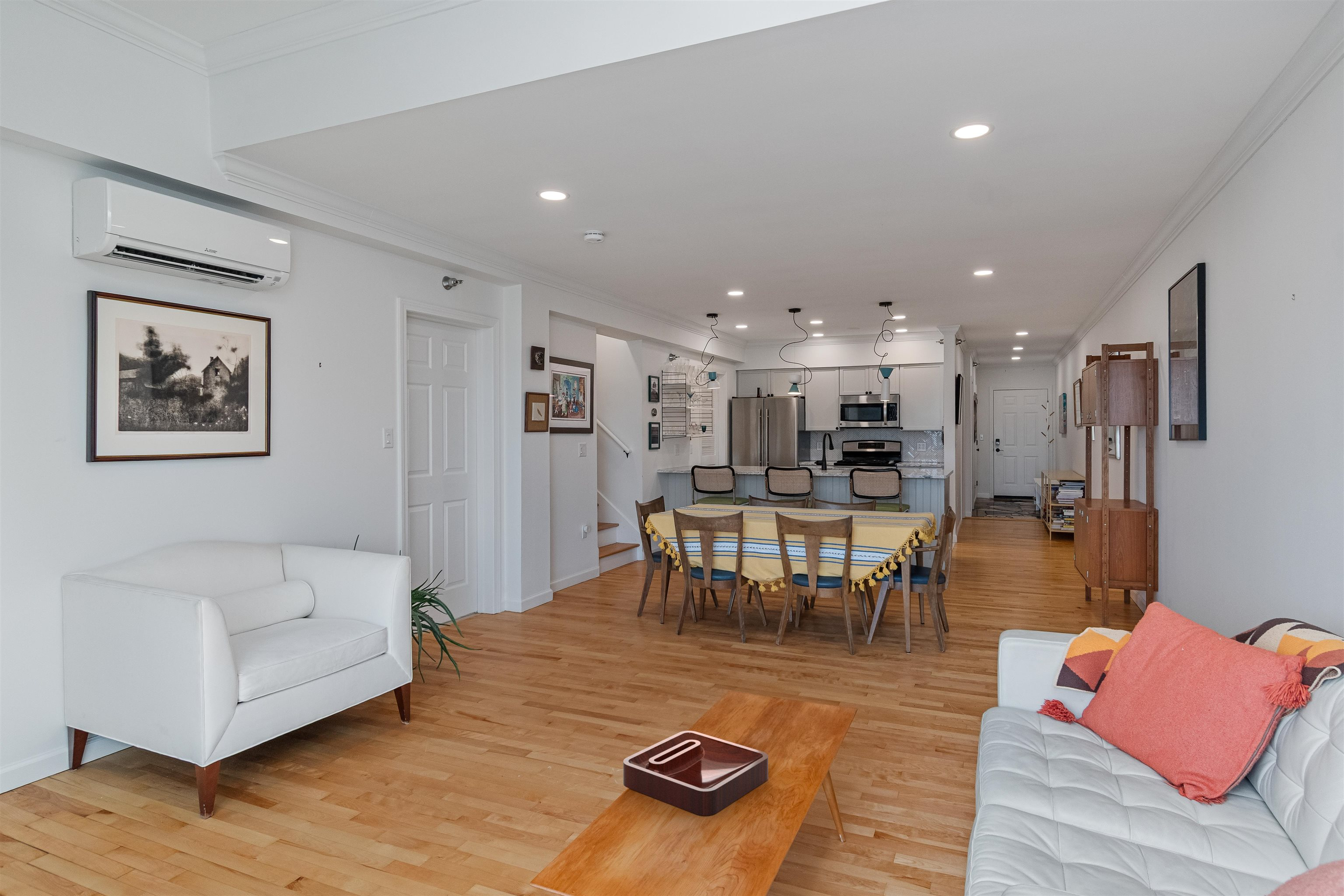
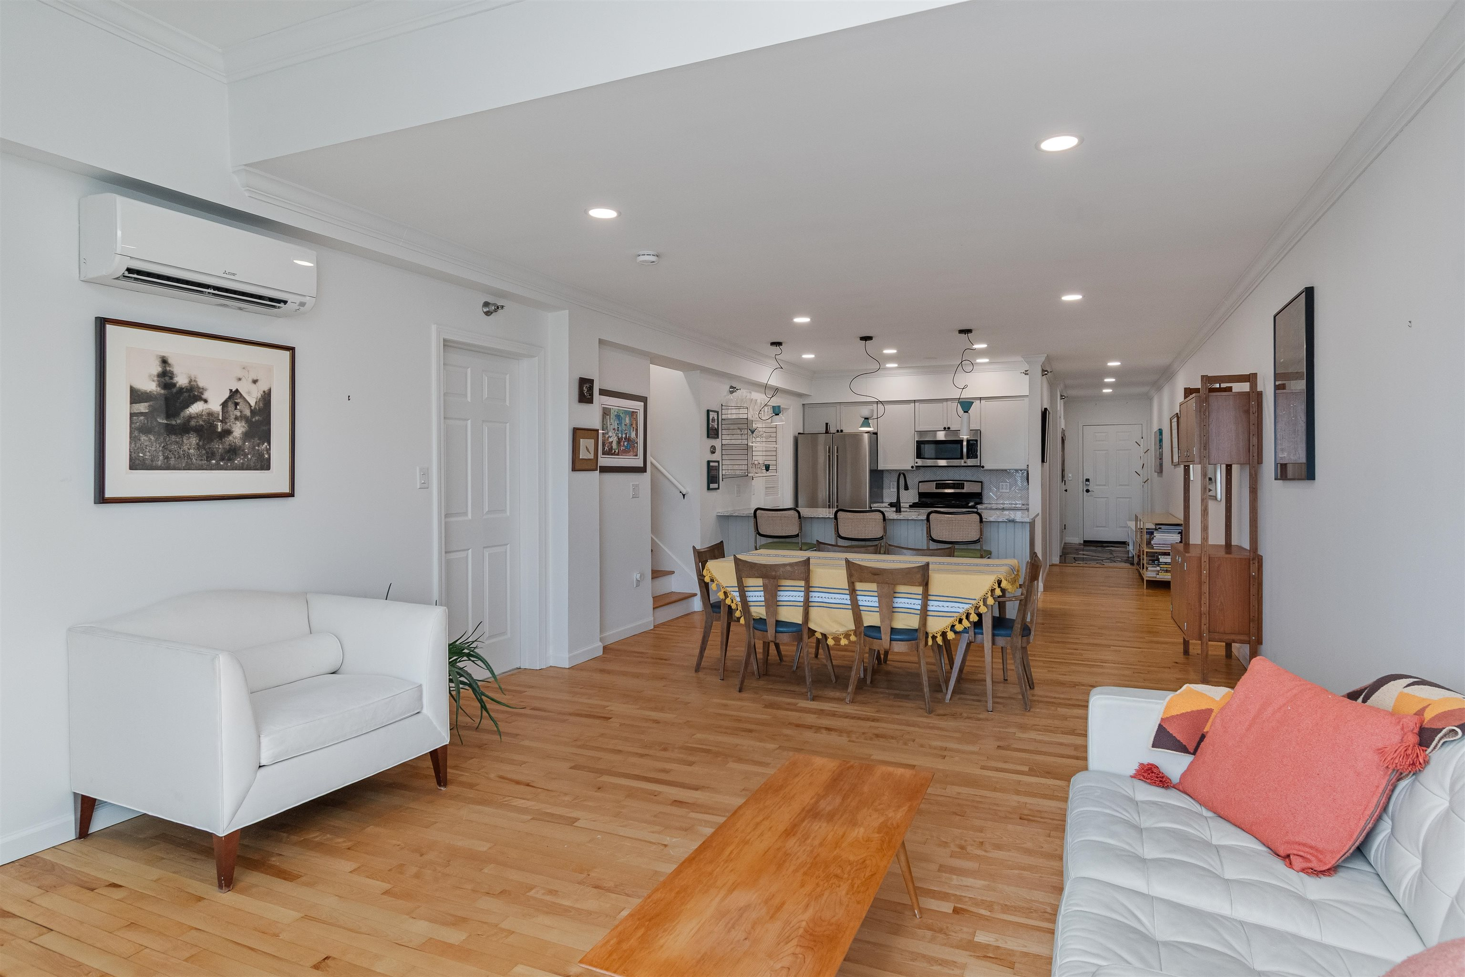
- decorative tray [623,730,769,816]
